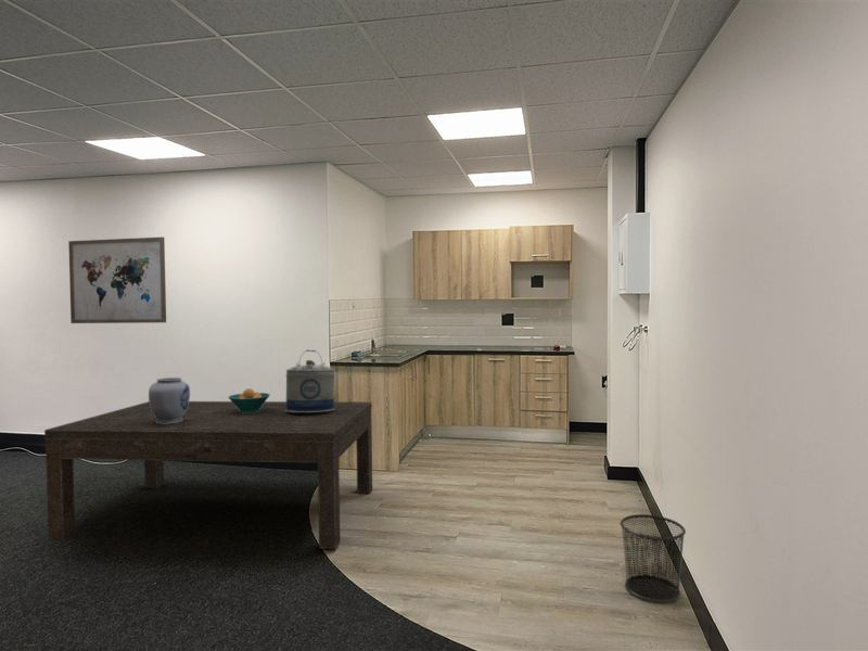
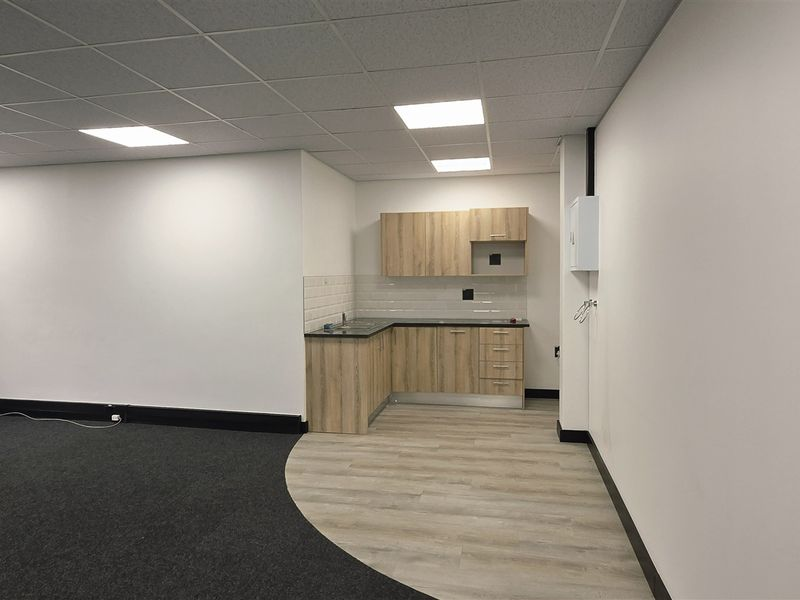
- waste bin [620,513,687,603]
- water jug [284,349,335,412]
- dining table [43,400,373,550]
- vase [148,376,191,424]
- fruit bowl [227,387,271,412]
- wall art [67,235,167,324]
